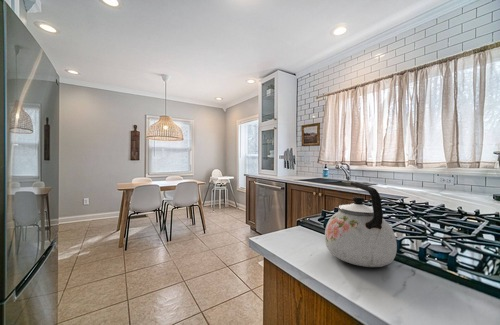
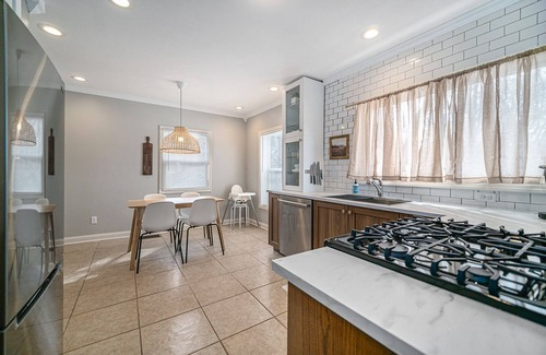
- kettle [324,181,398,268]
